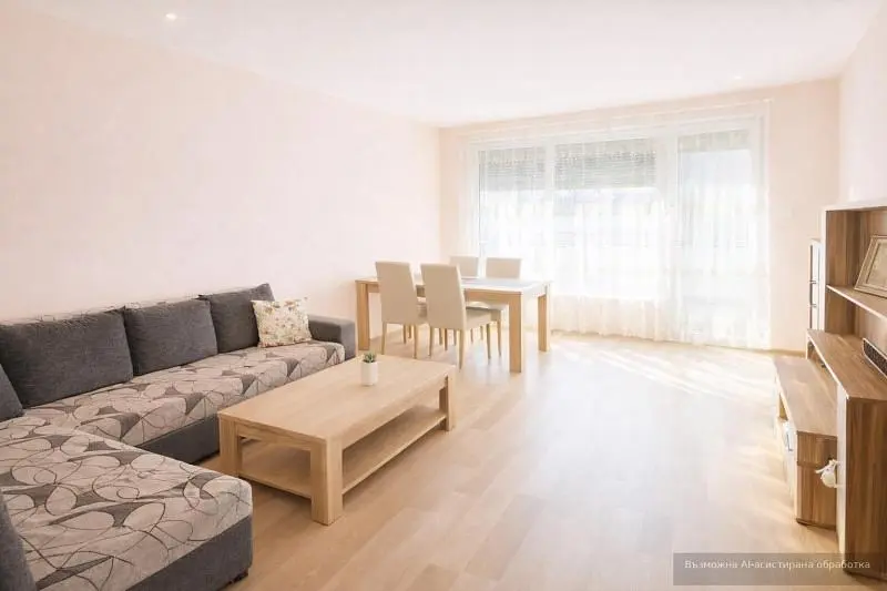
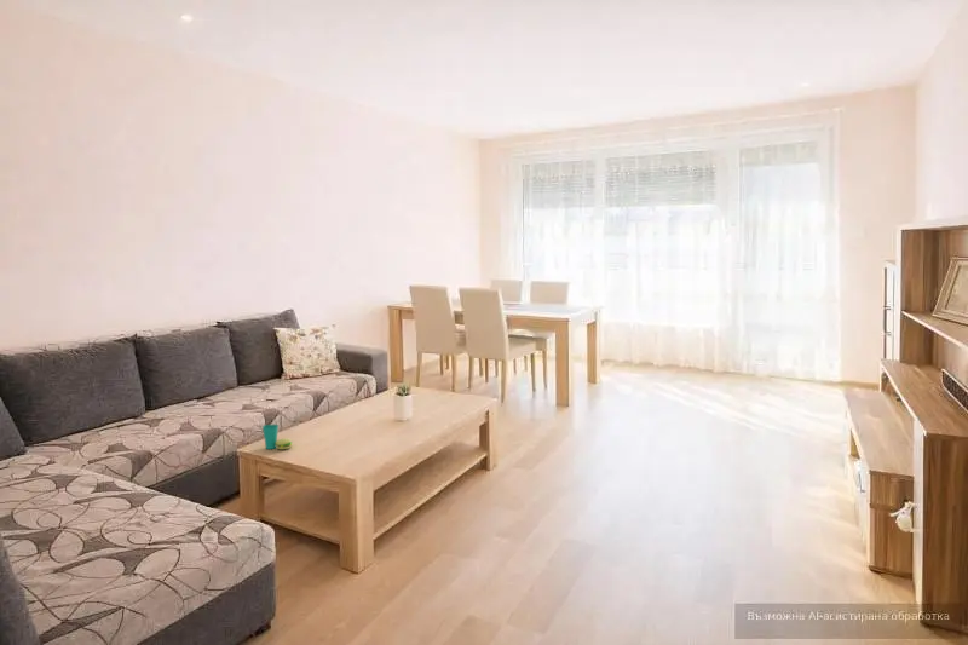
+ cup [261,424,293,450]
